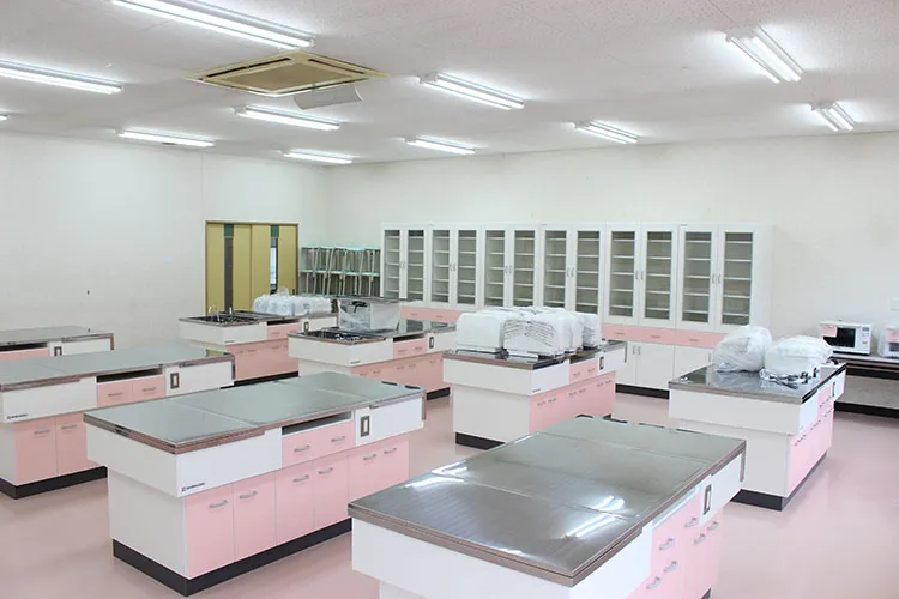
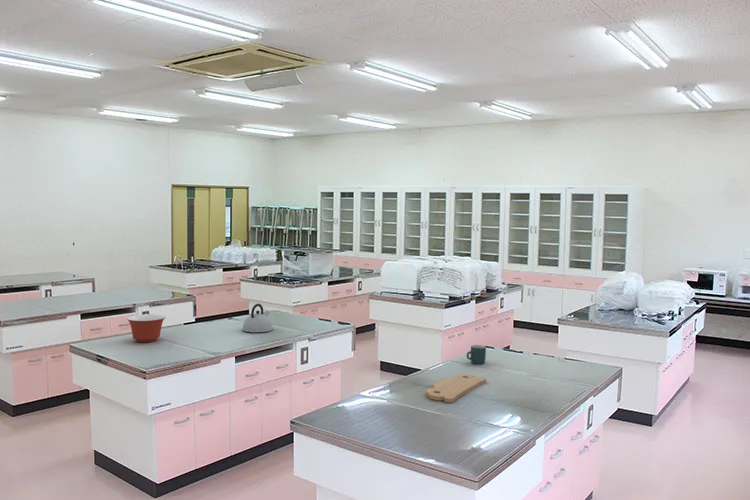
+ mug [466,344,487,365]
+ cutting board [425,373,487,404]
+ mixing bowl [126,313,167,343]
+ kettle [241,303,274,333]
